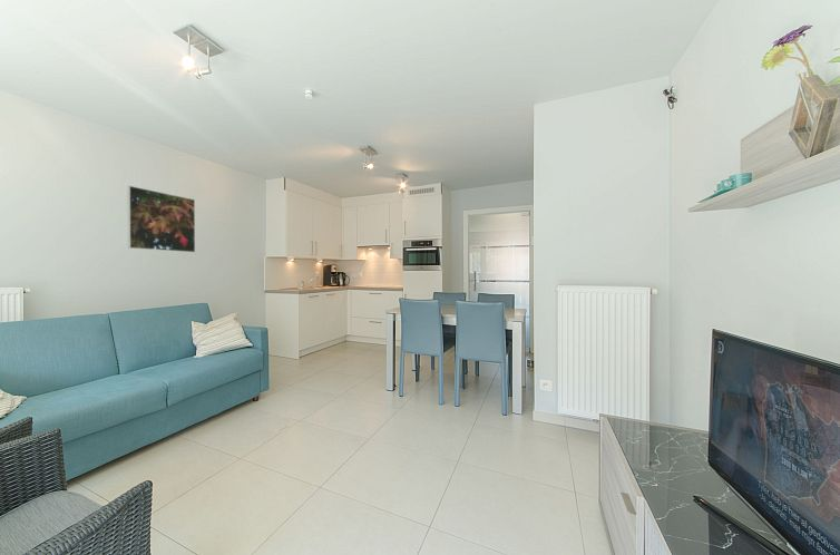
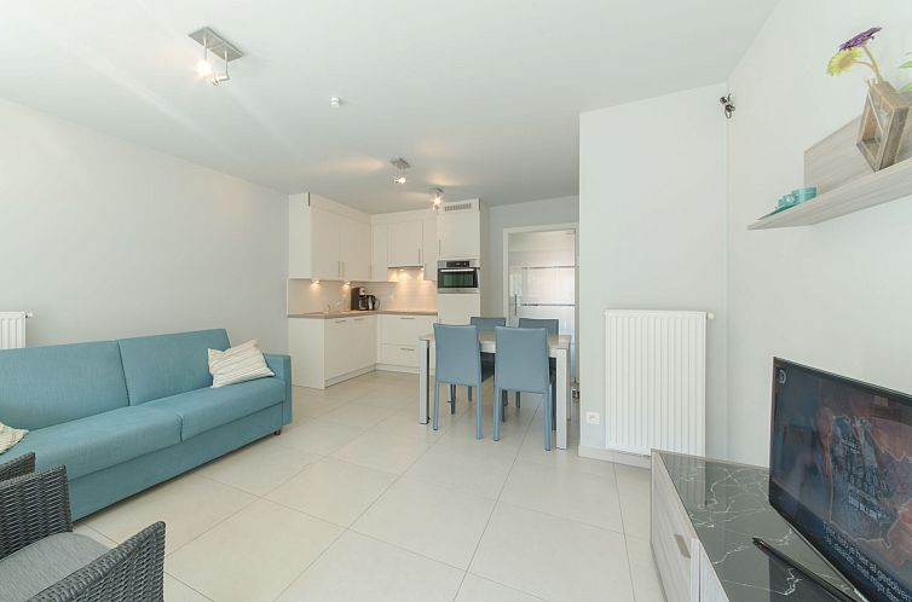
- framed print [126,185,196,253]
